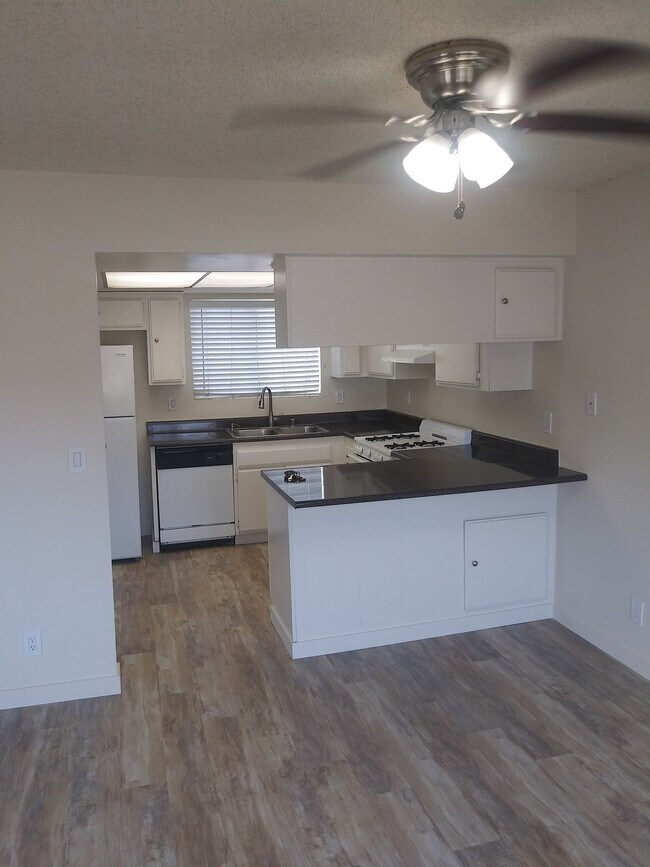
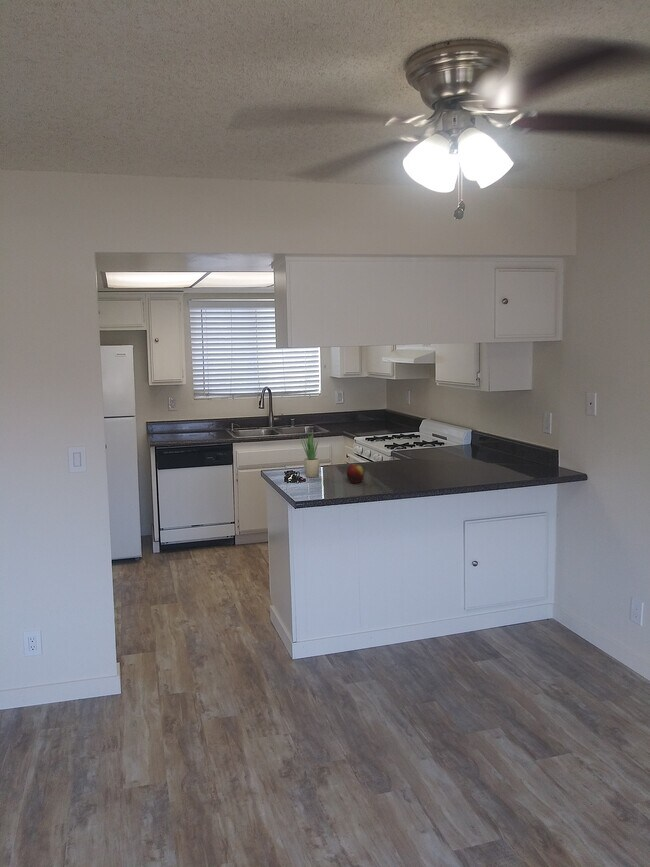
+ apple [346,463,365,484]
+ potted plant [299,427,321,478]
